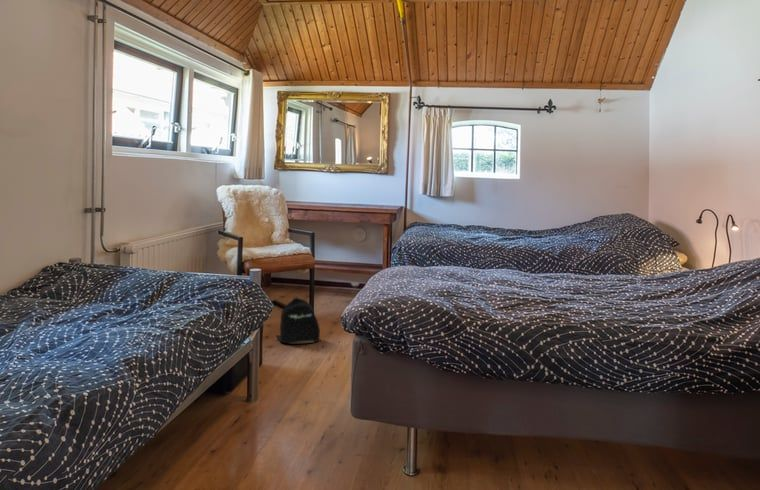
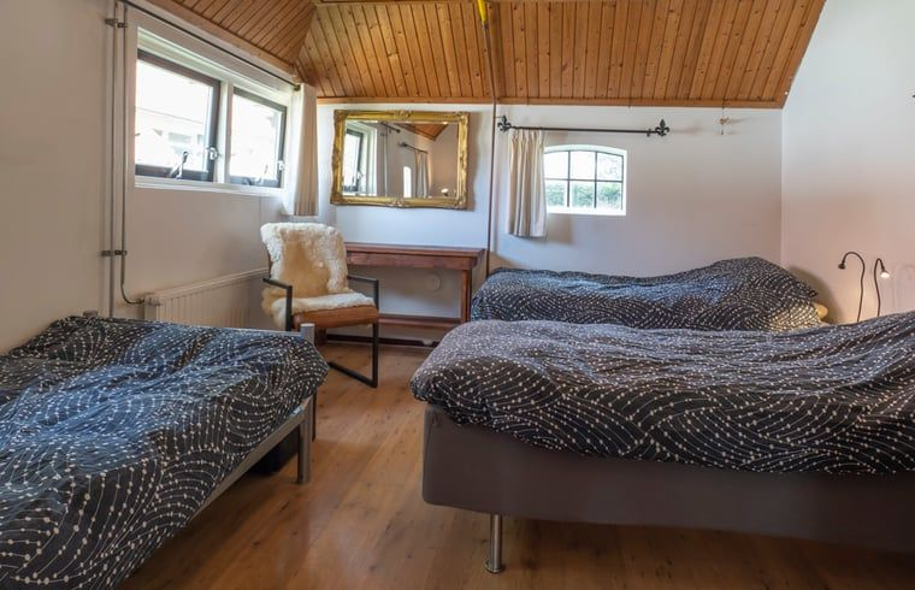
- backpack [275,295,321,344]
